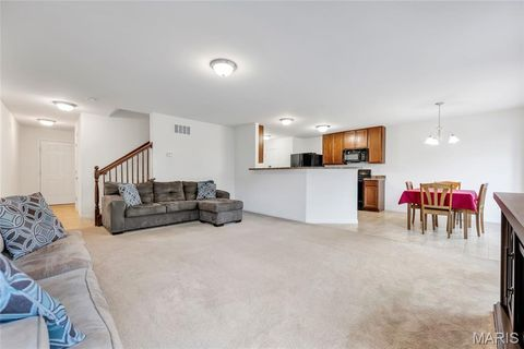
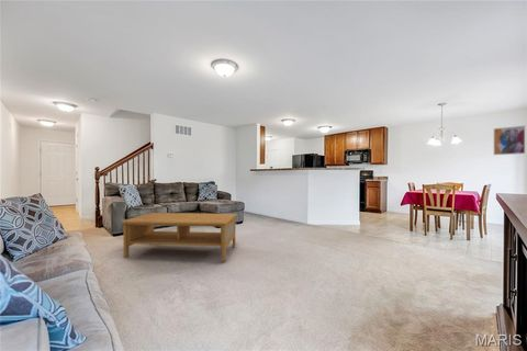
+ coffee table [120,212,238,262]
+ wall art [493,125,526,156]
